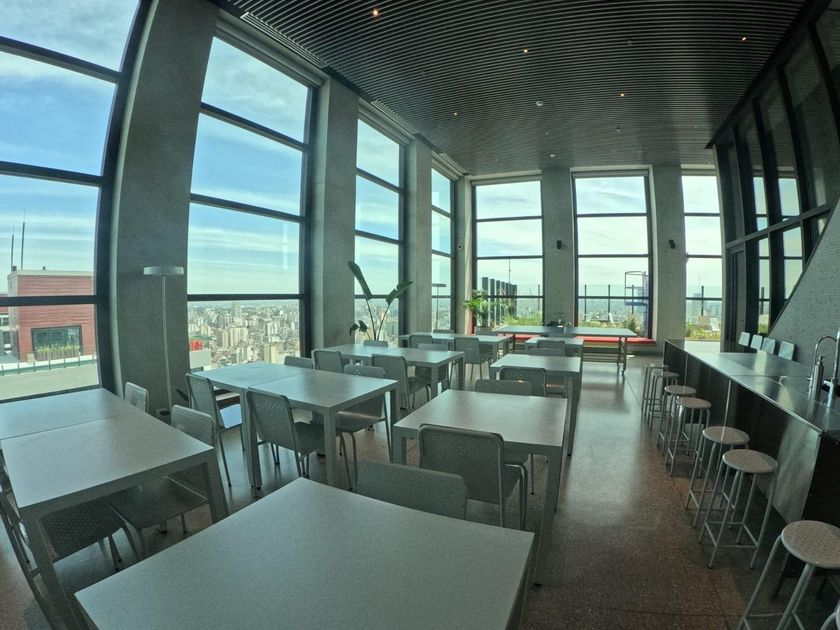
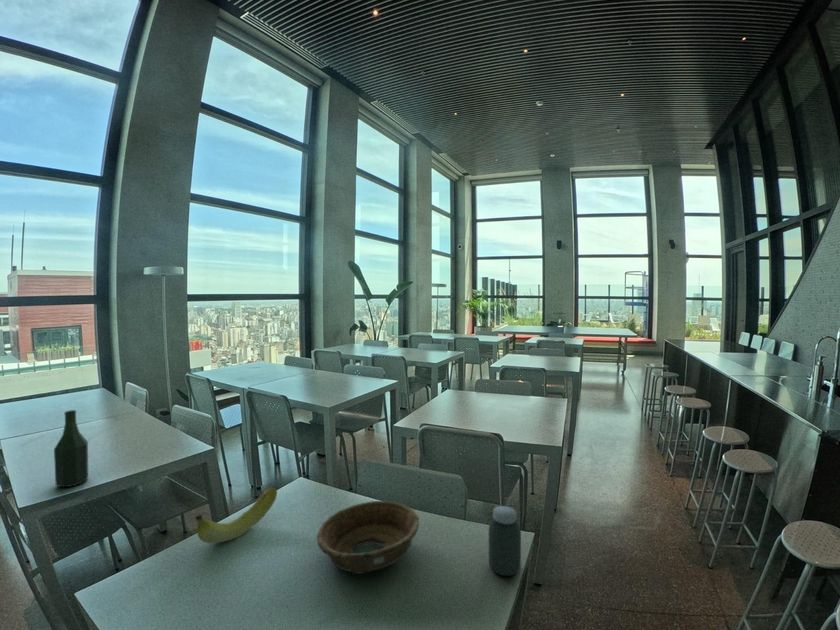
+ jar [488,505,522,577]
+ bottle [53,409,89,488]
+ fruit [194,485,278,544]
+ decorative bowl [316,499,420,576]
